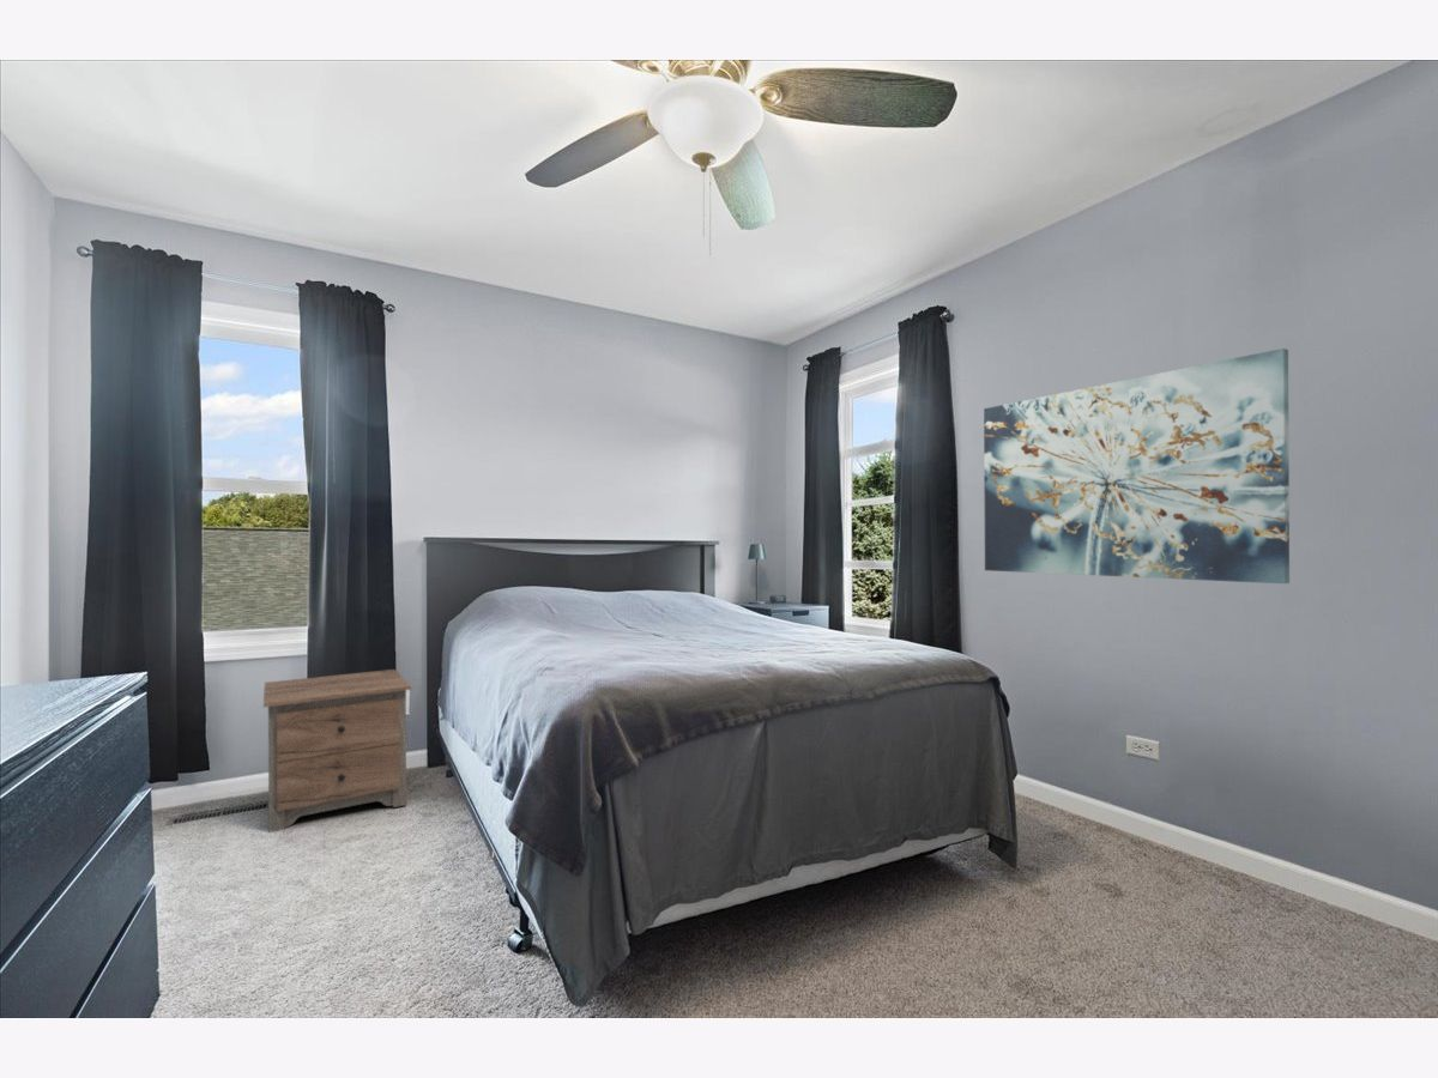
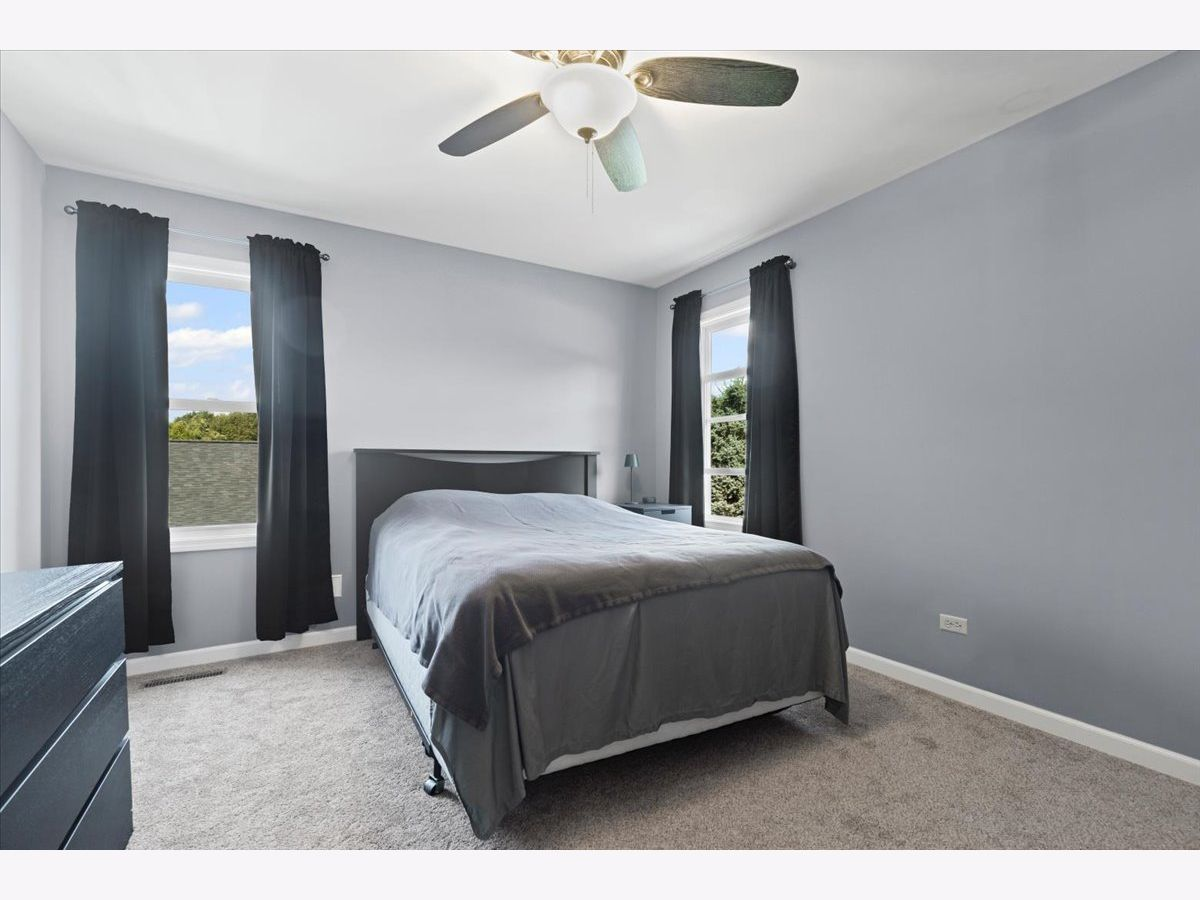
- nightstand [262,668,412,834]
- wall art [983,347,1291,585]
